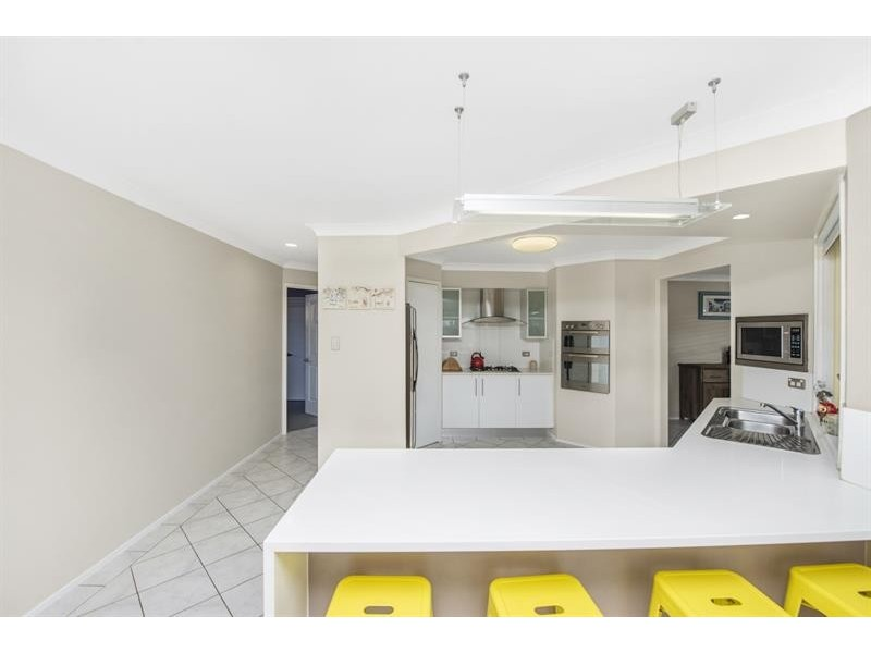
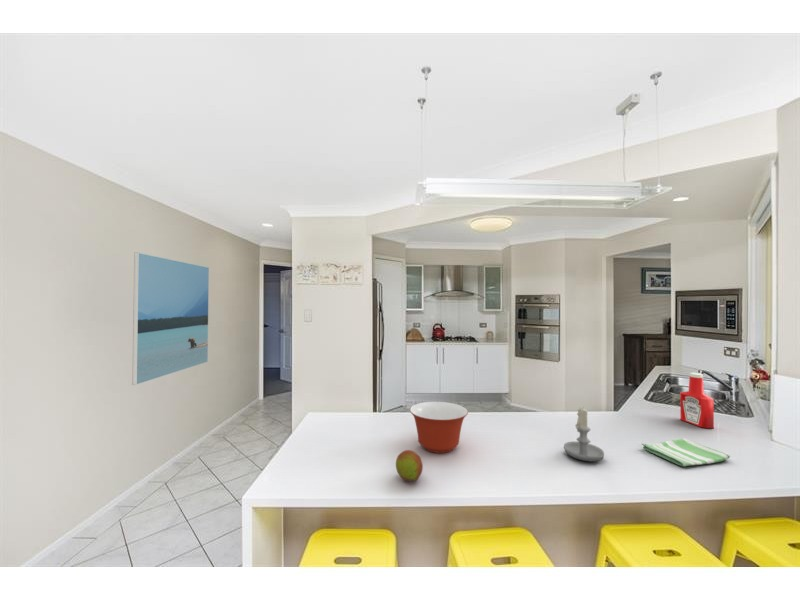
+ fruit [395,449,424,482]
+ candle [563,405,605,462]
+ soap bottle [679,372,715,429]
+ mixing bowl [409,401,469,454]
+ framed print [131,252,210,386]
+ dish towel [641,438,731,467]
